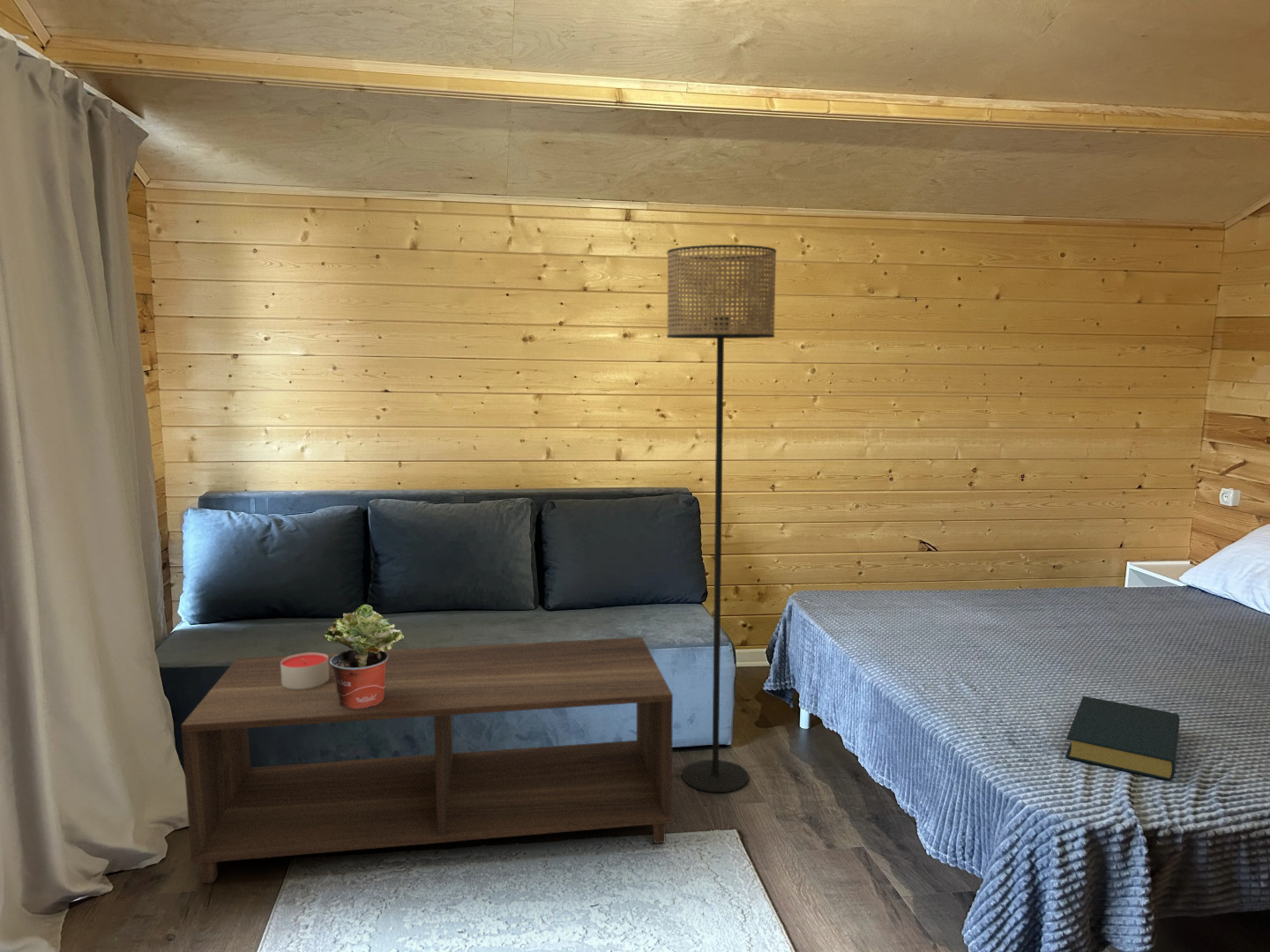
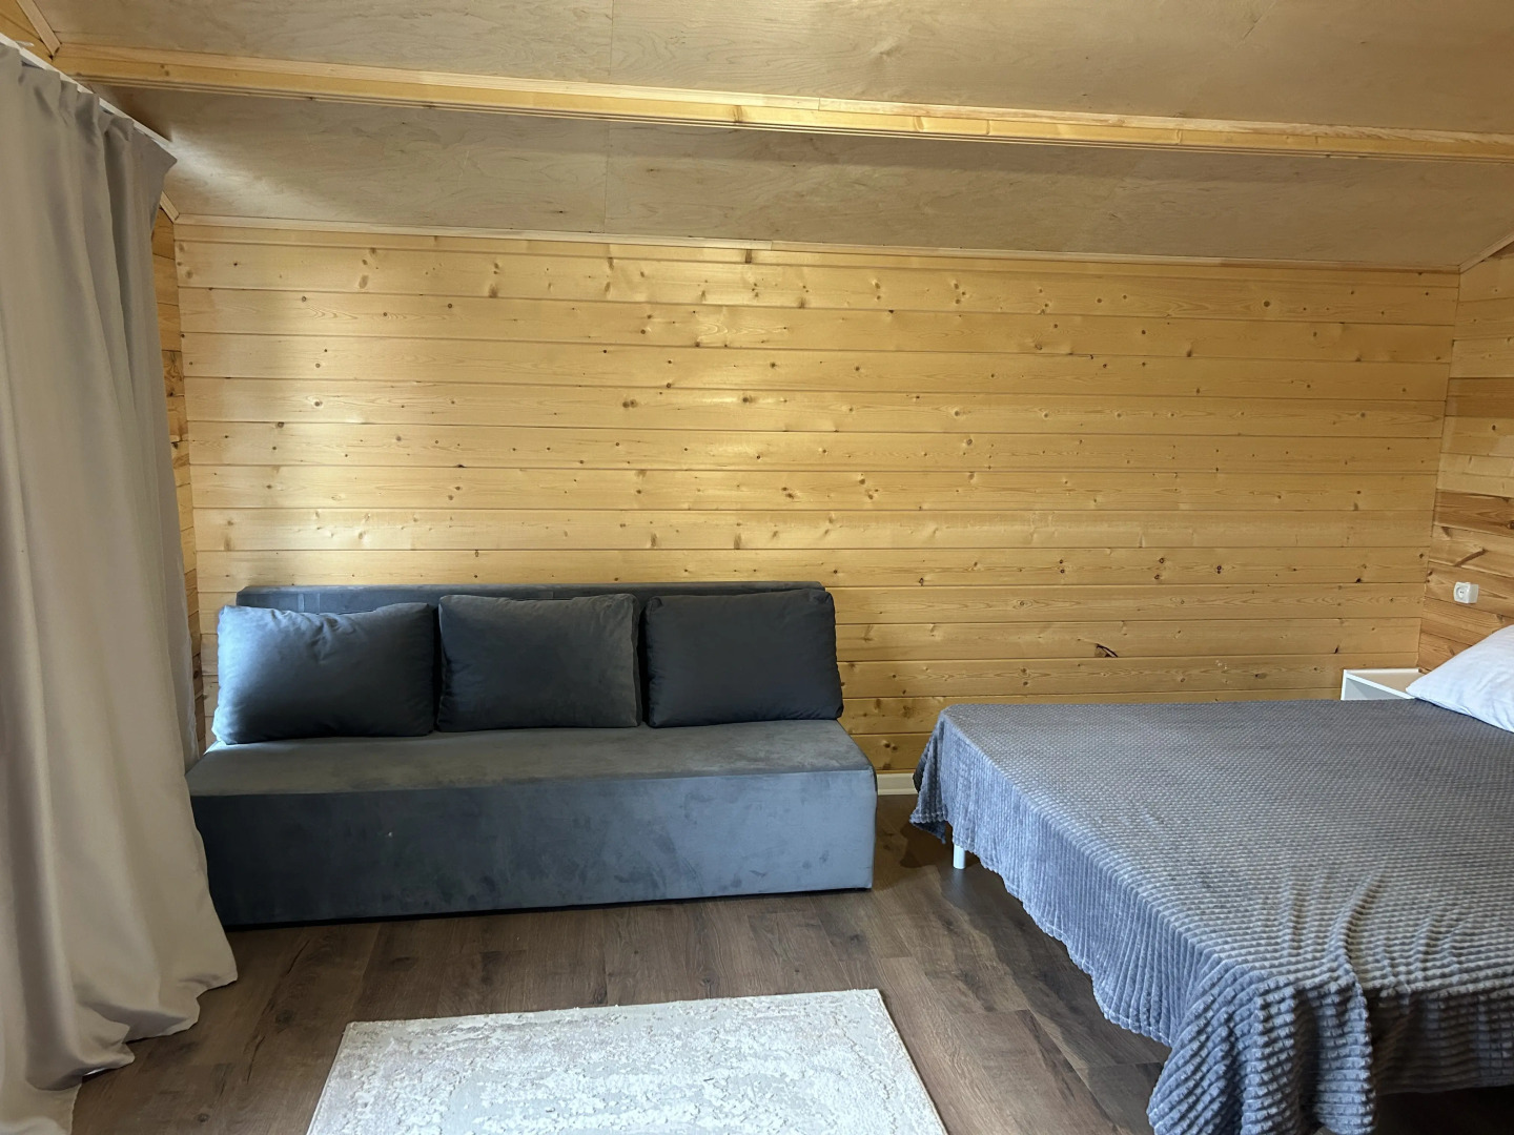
- floor lamp [666,244,777,793]
- potted plant [323,604,405,709]
- candle [280,651,329,689]
- coffee table [180,636,674,884]
- hardback book [1065,695,1181,781]
